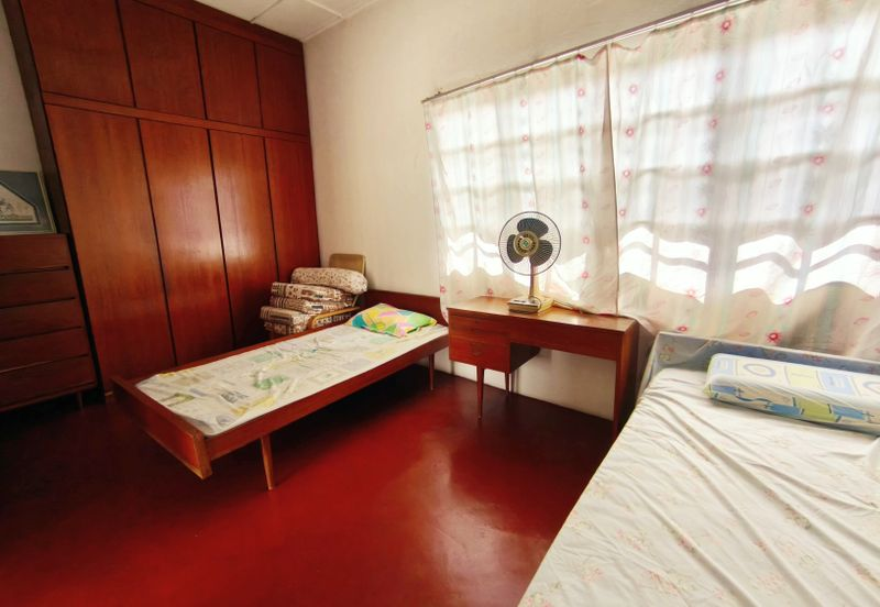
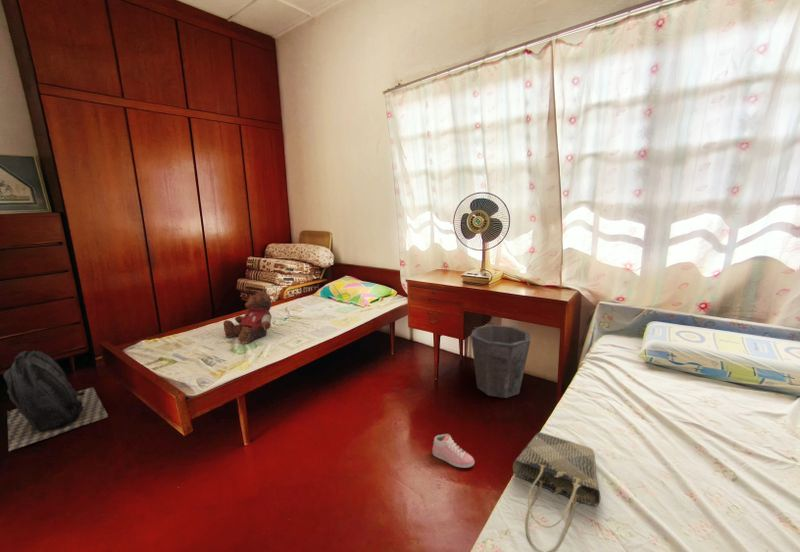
+ tote bag [512,431,601,552]
+ backpack [2,350,109,452]
+ waste bin [470,324,531,399]
+ sneaker [431,433,475,469]
+ teddy bear [222,291,273,345]
